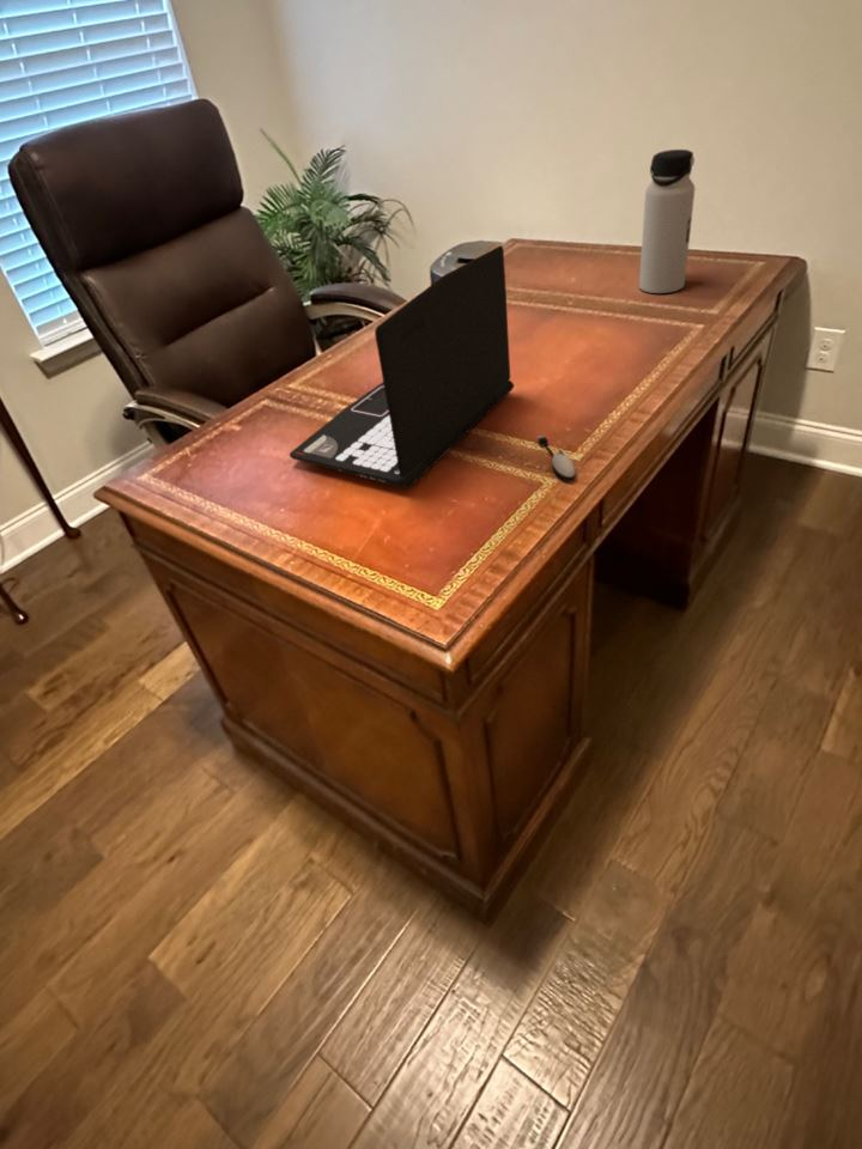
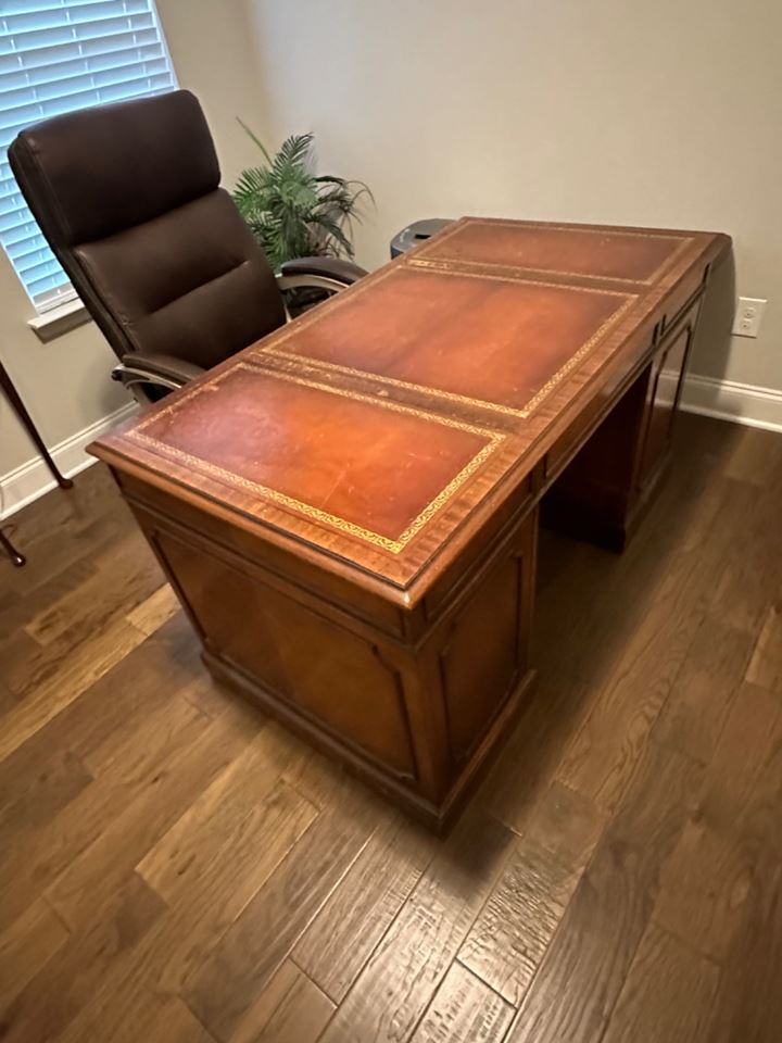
- water bottle [638,148,696,294]
- computer mouse [536,434,577,484]
- laptop [289,244,515,490]
